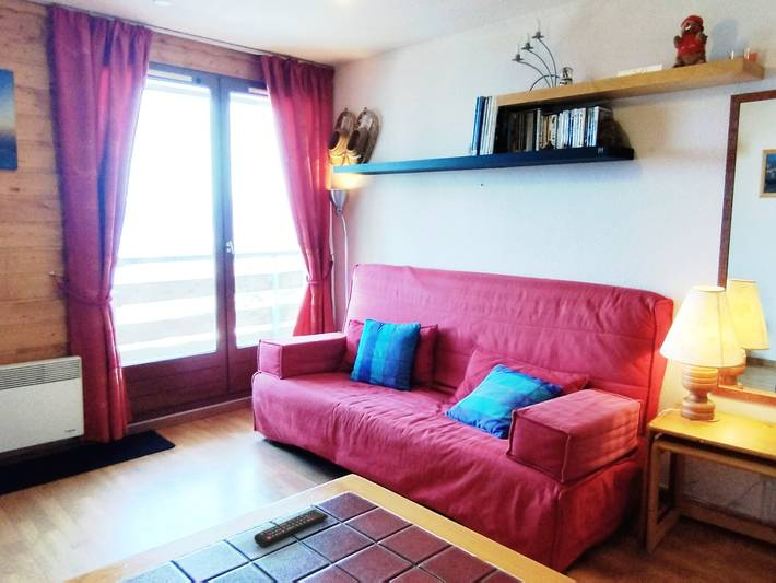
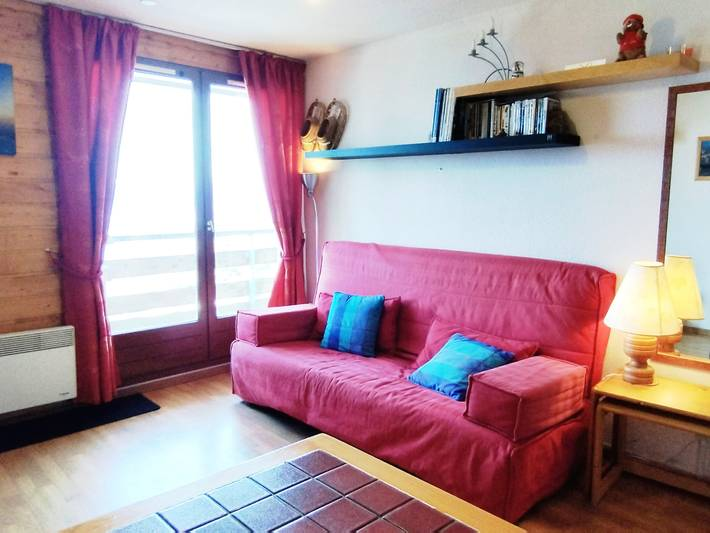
- remote control [252,509,329,548]
